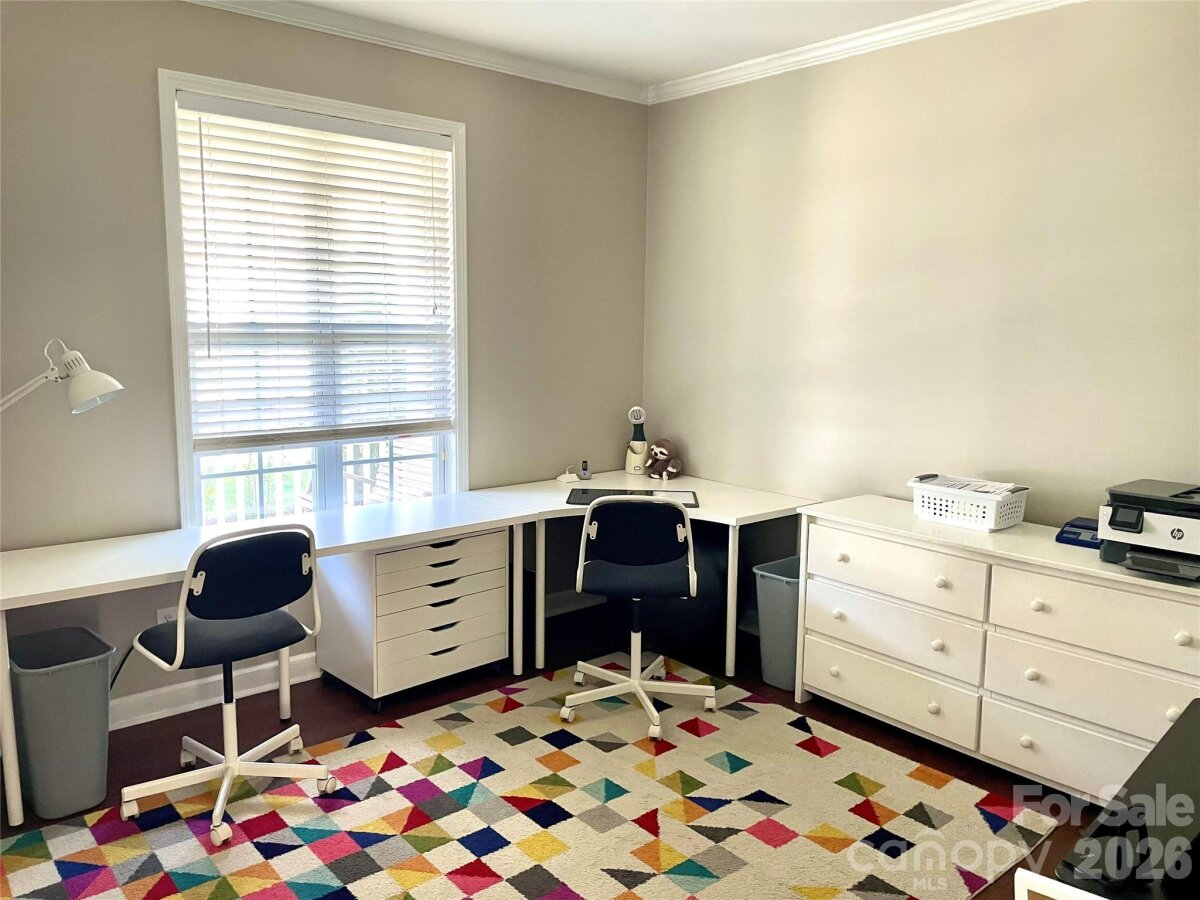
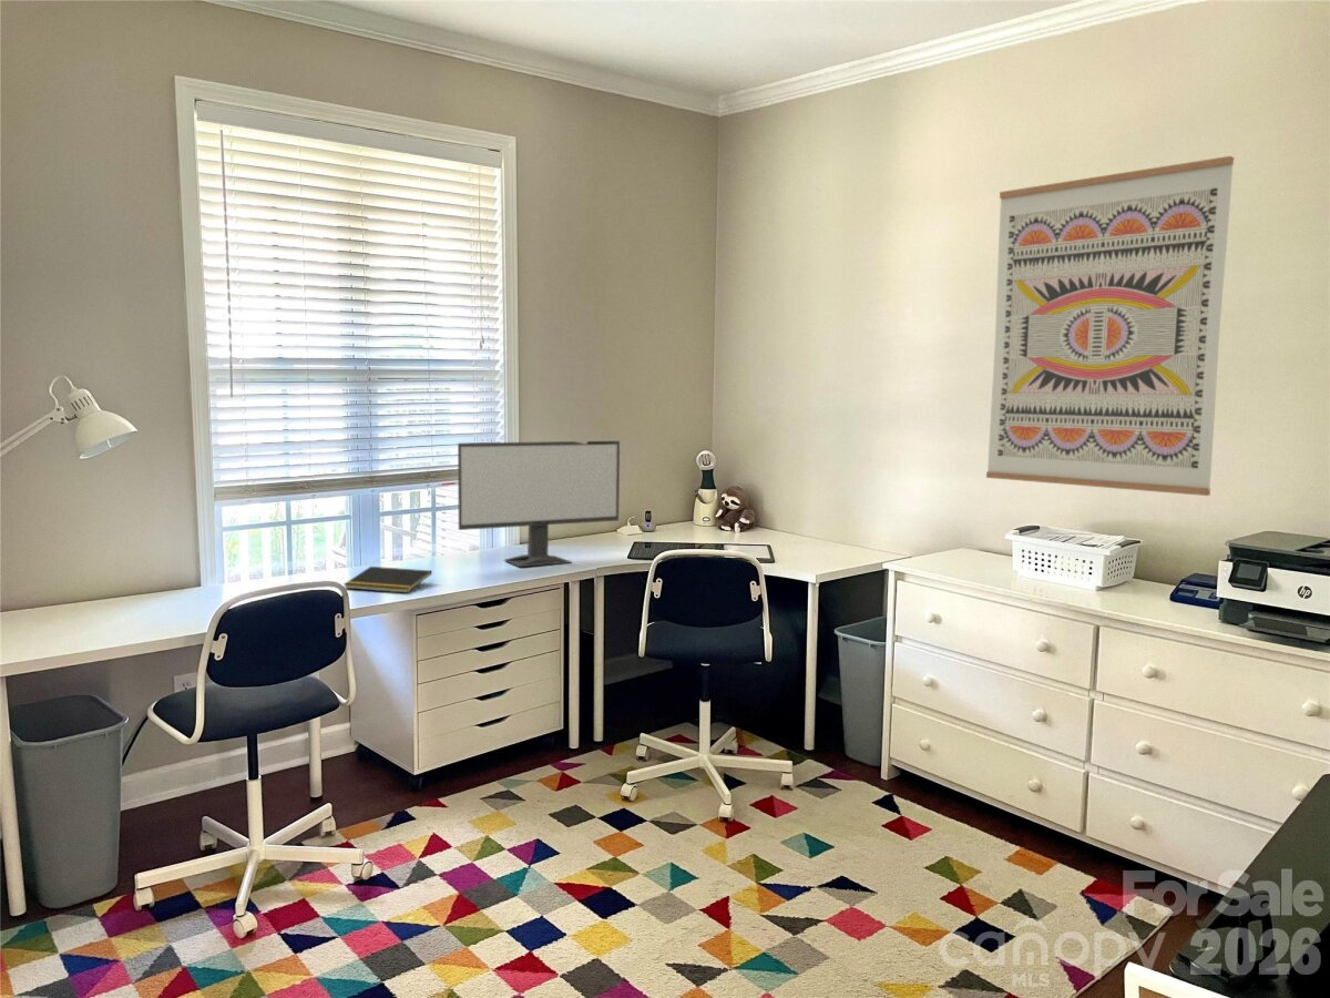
+ notepad [344,566,433,594]
+ wall art [985,155,1235,497]
+ computer monitor [457,440,621,568]
